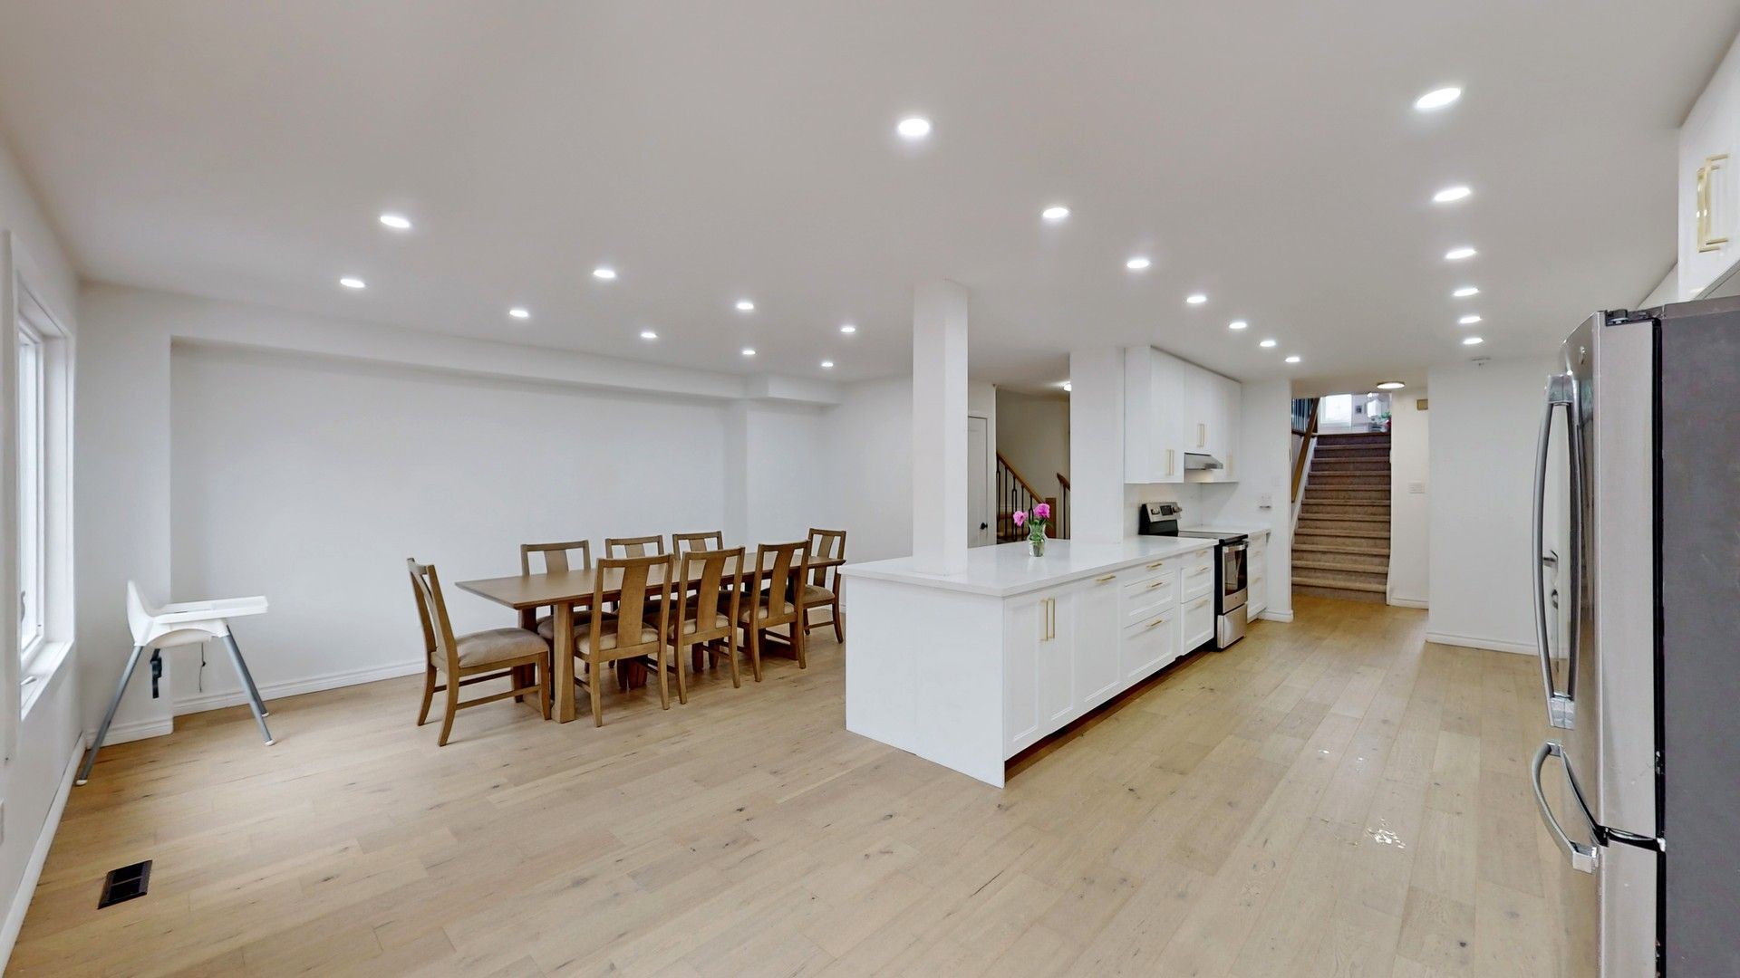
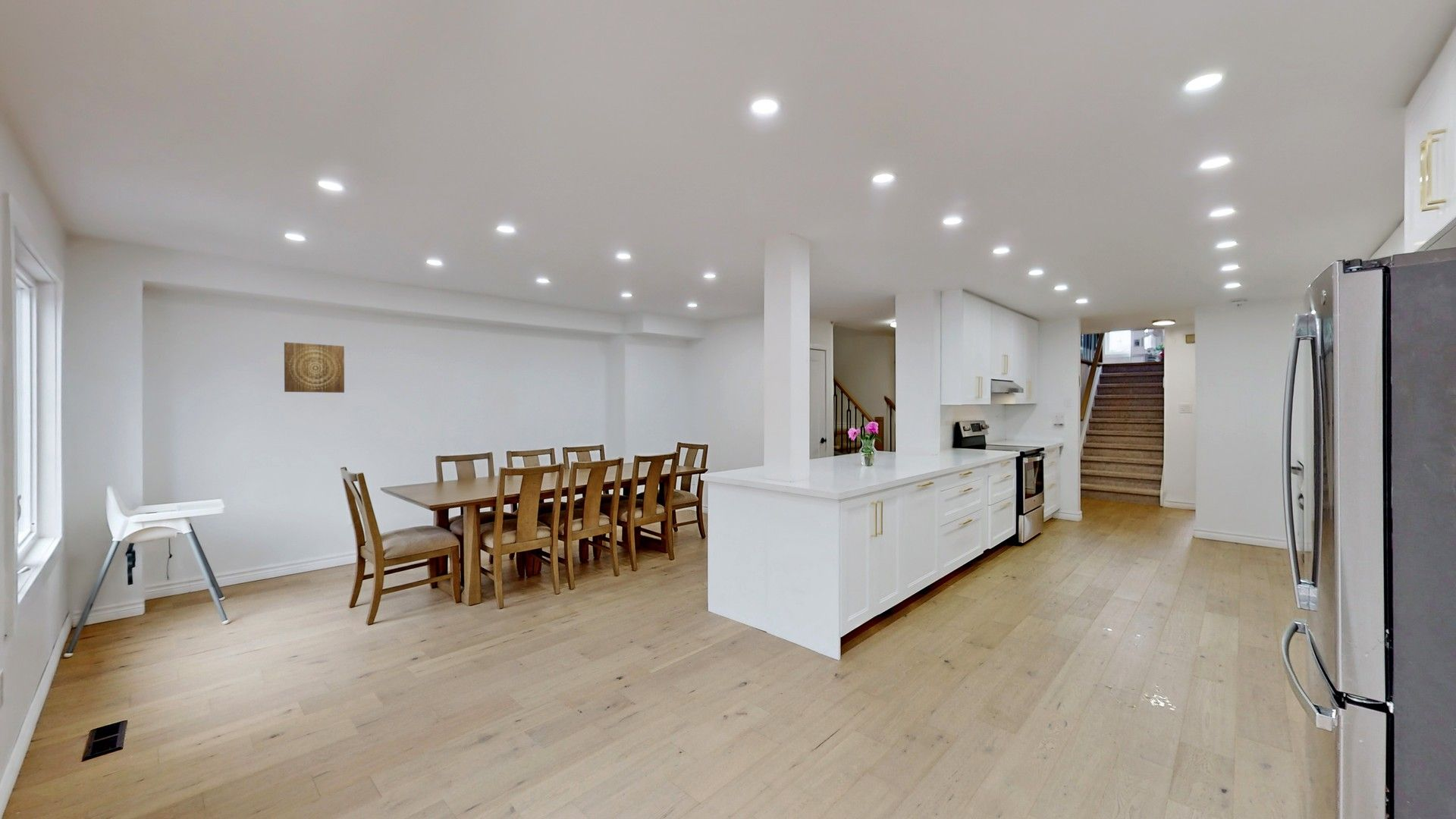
+ wall art [284,341,345,394]
